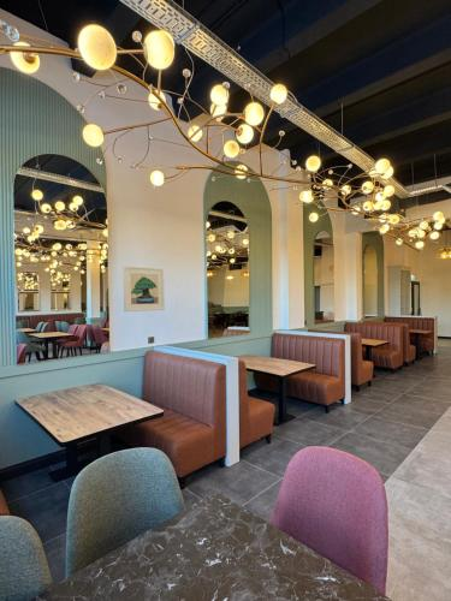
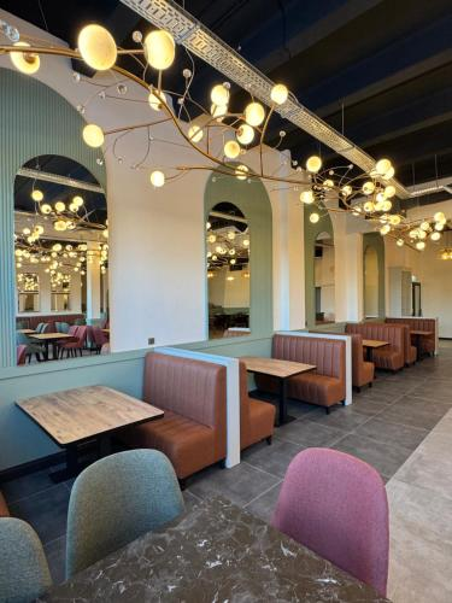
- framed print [123,264,166,313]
